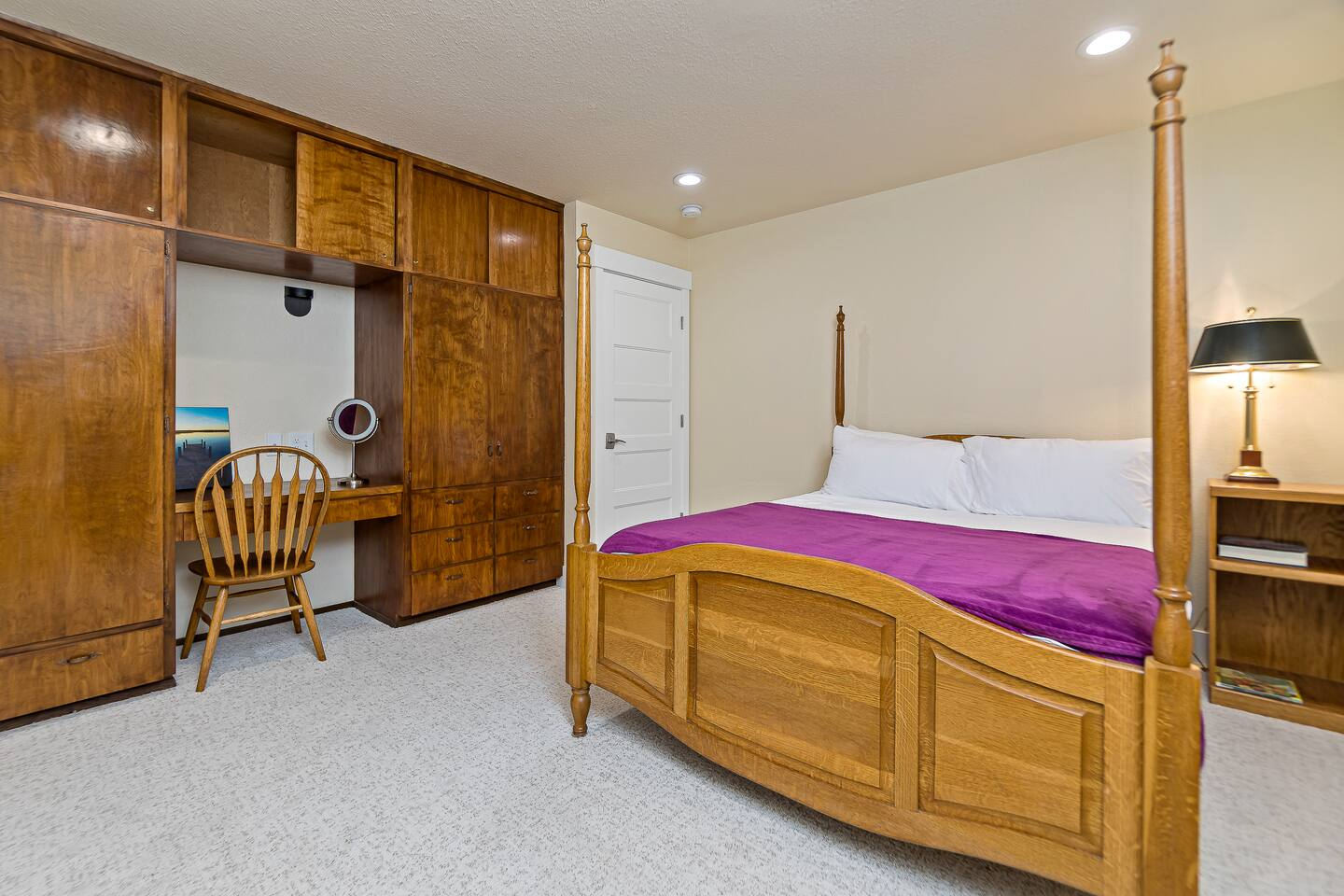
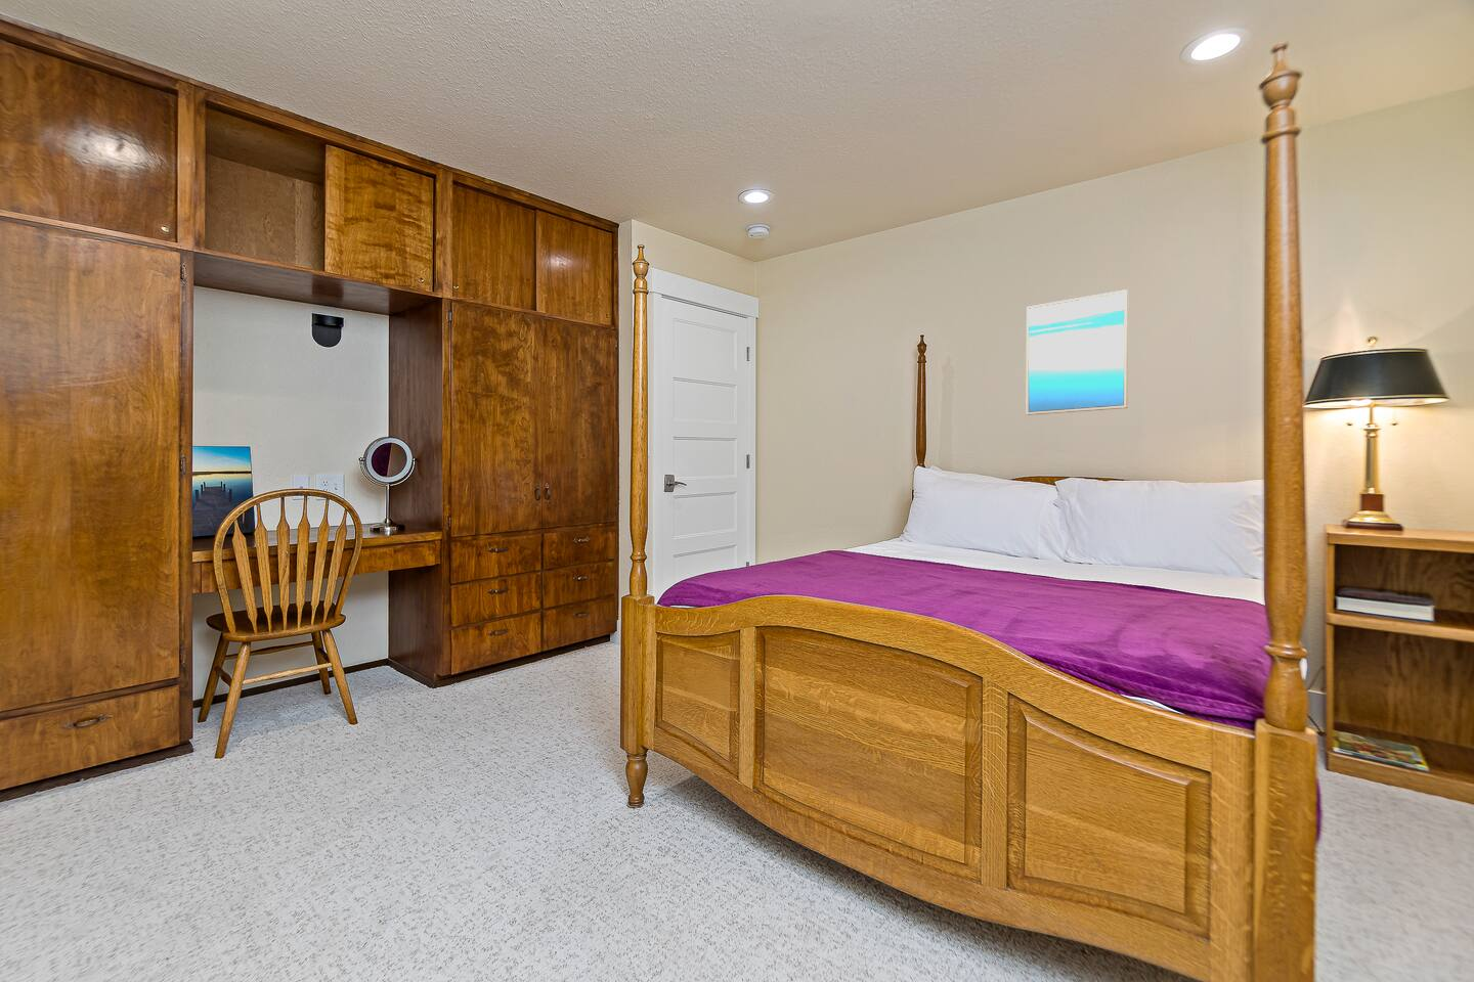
+ wall art [1025,288,1129,416]
